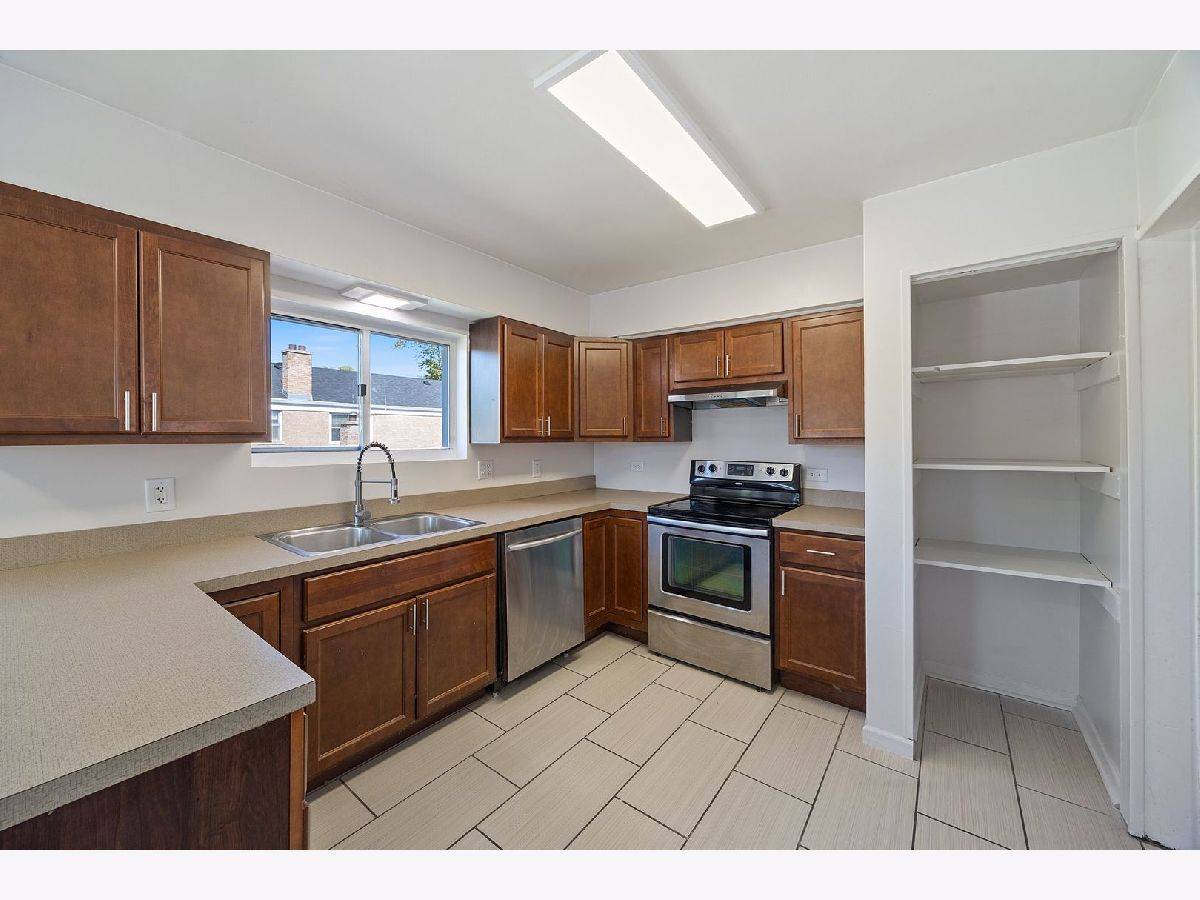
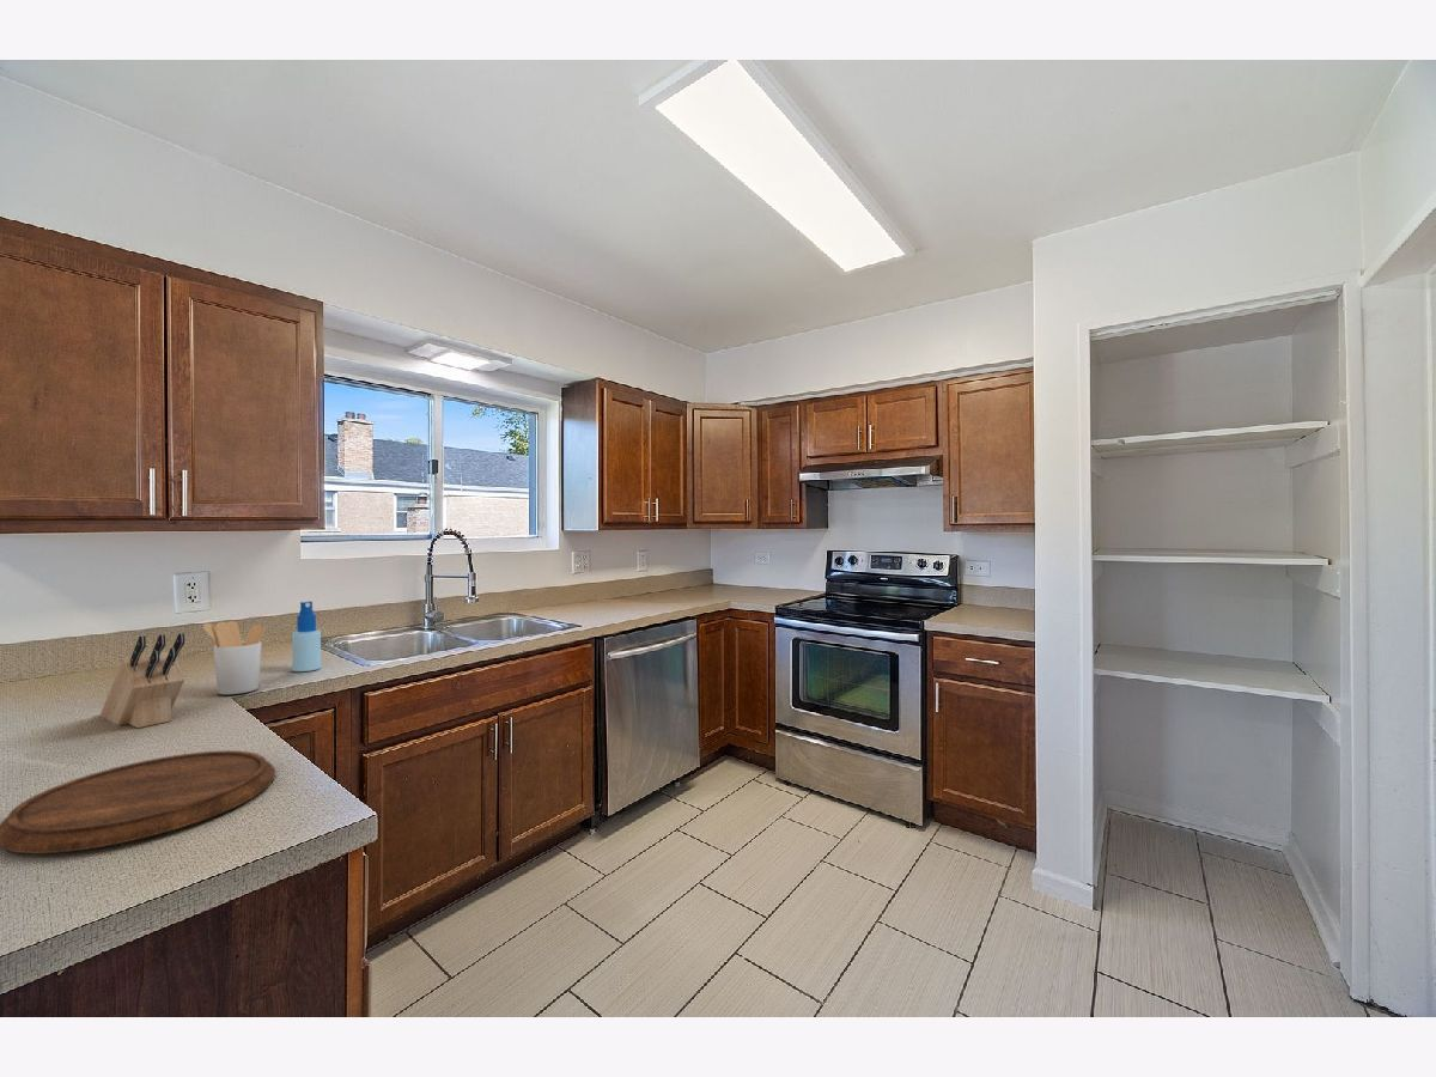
+ utensil holder [202,620,267,695]
+ knife block [99,632,185,729]
+ cutting board [0,749,276,854]
+ spray bottle [291,601,322,673]
